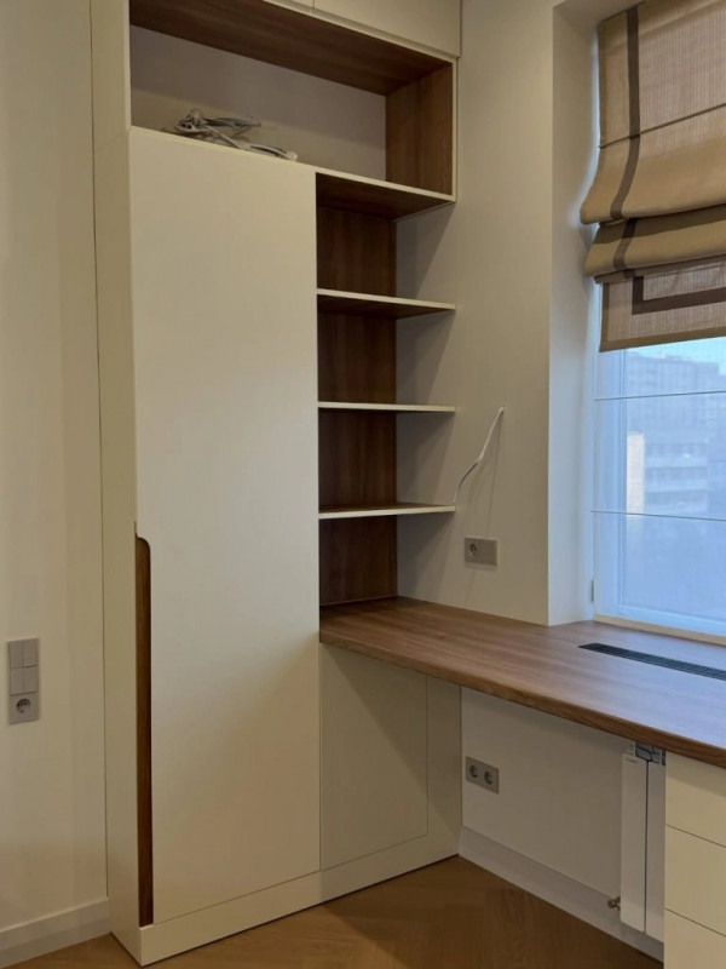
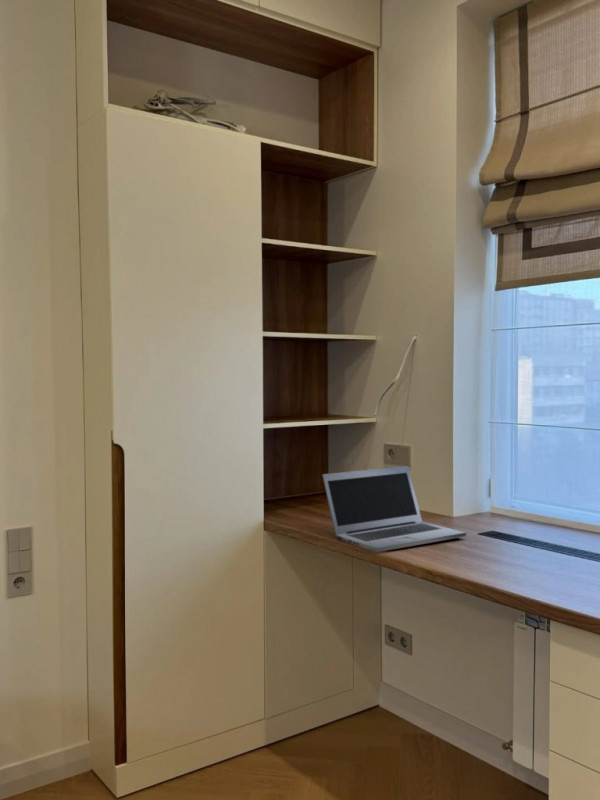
+ laptop [321,465,467,553]
